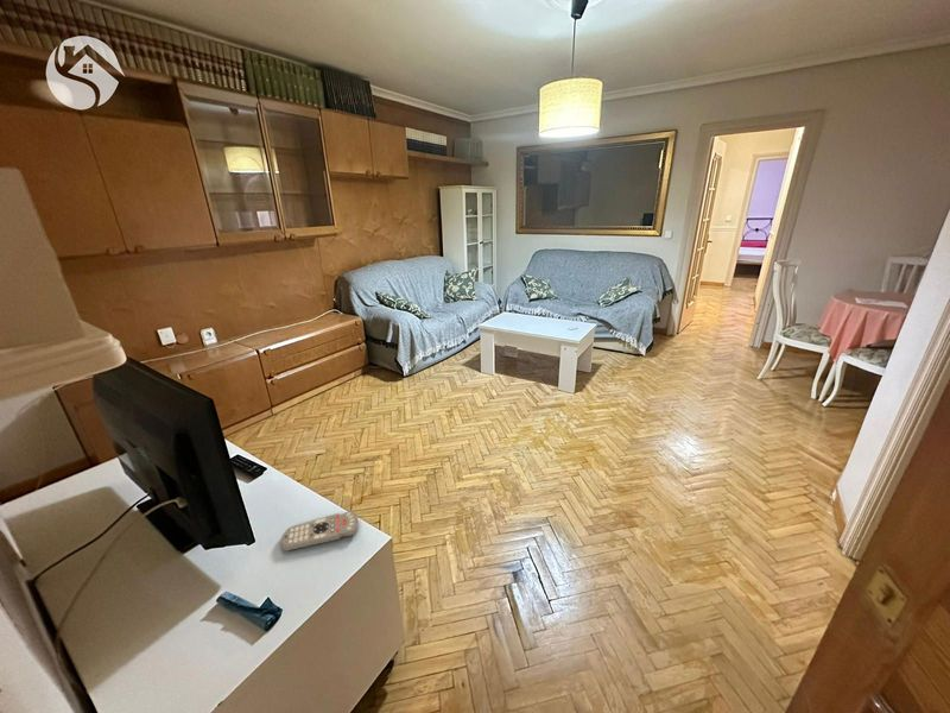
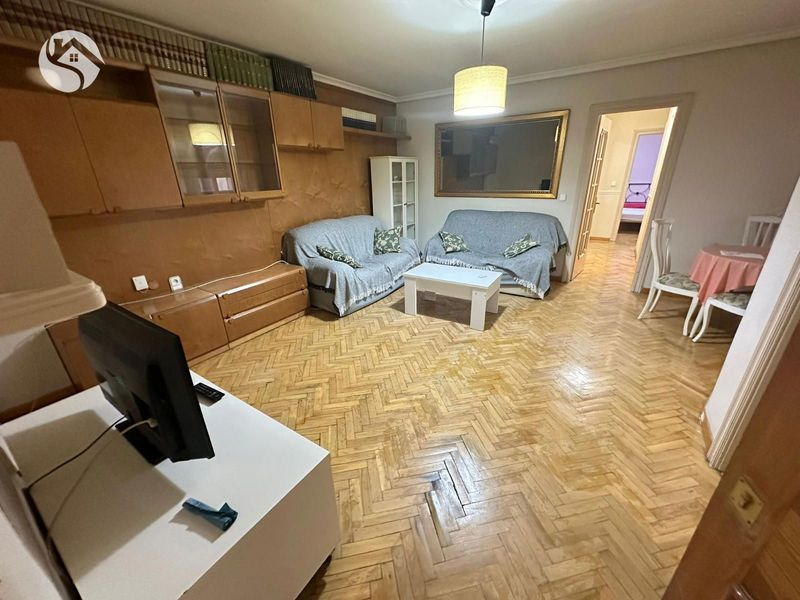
- remote control [279,509,359,551]
